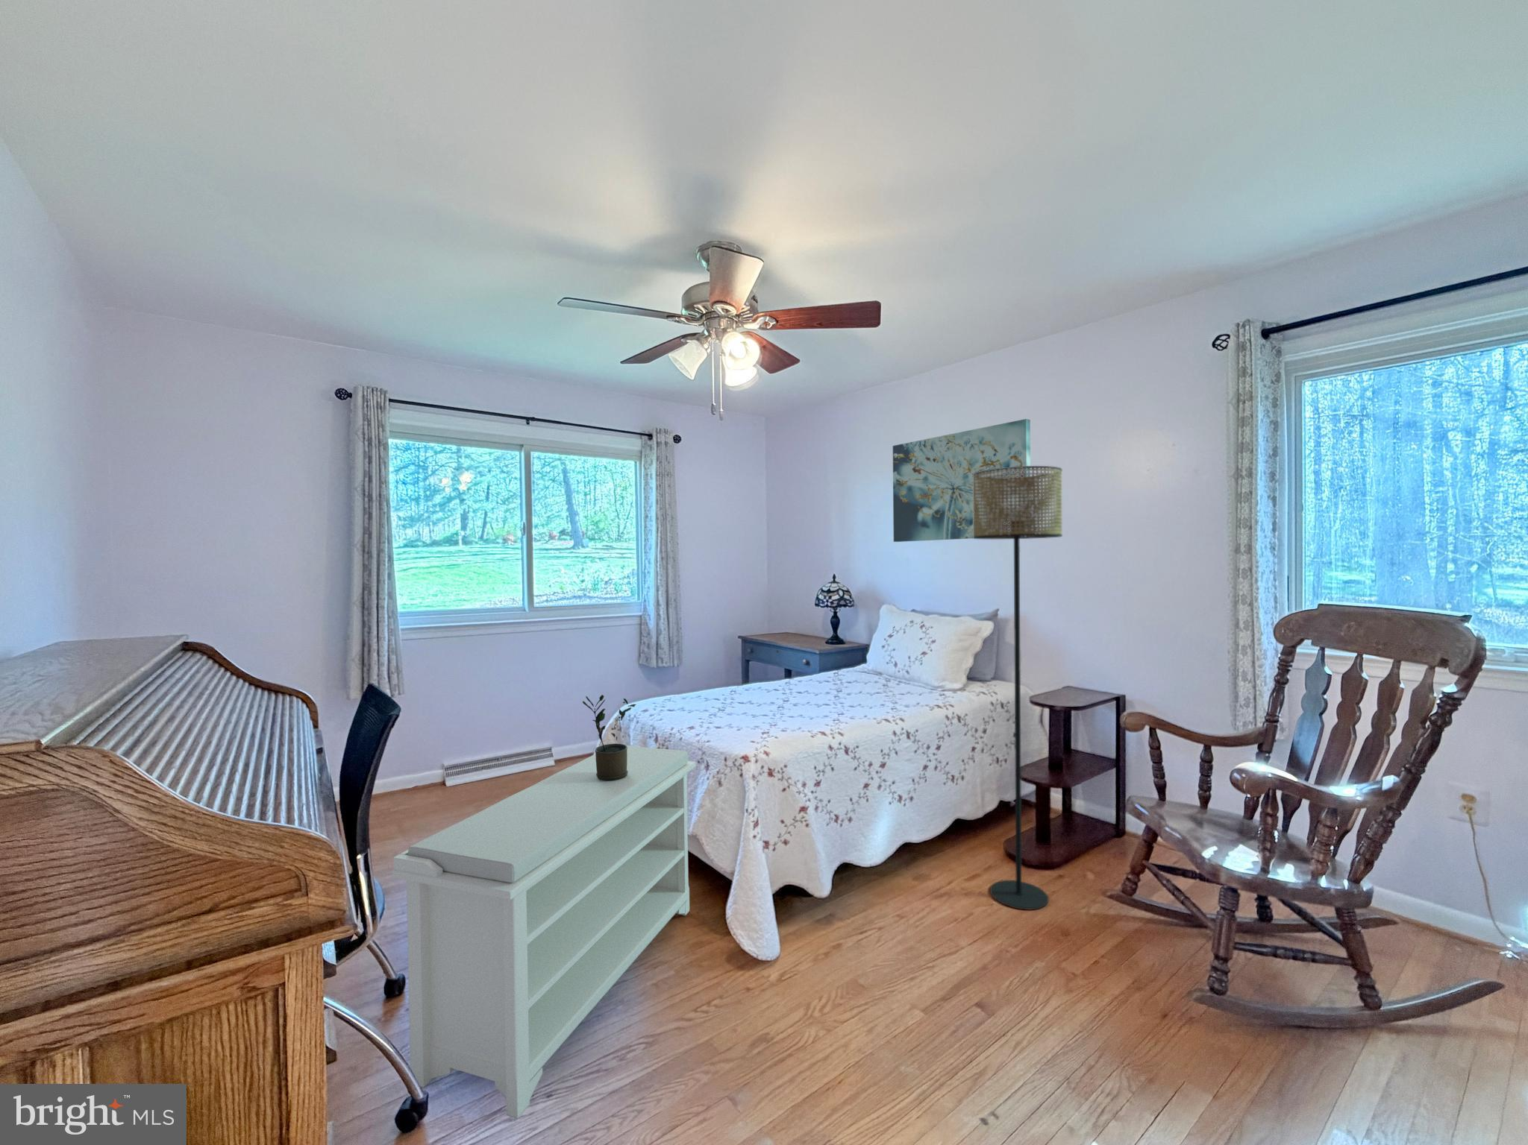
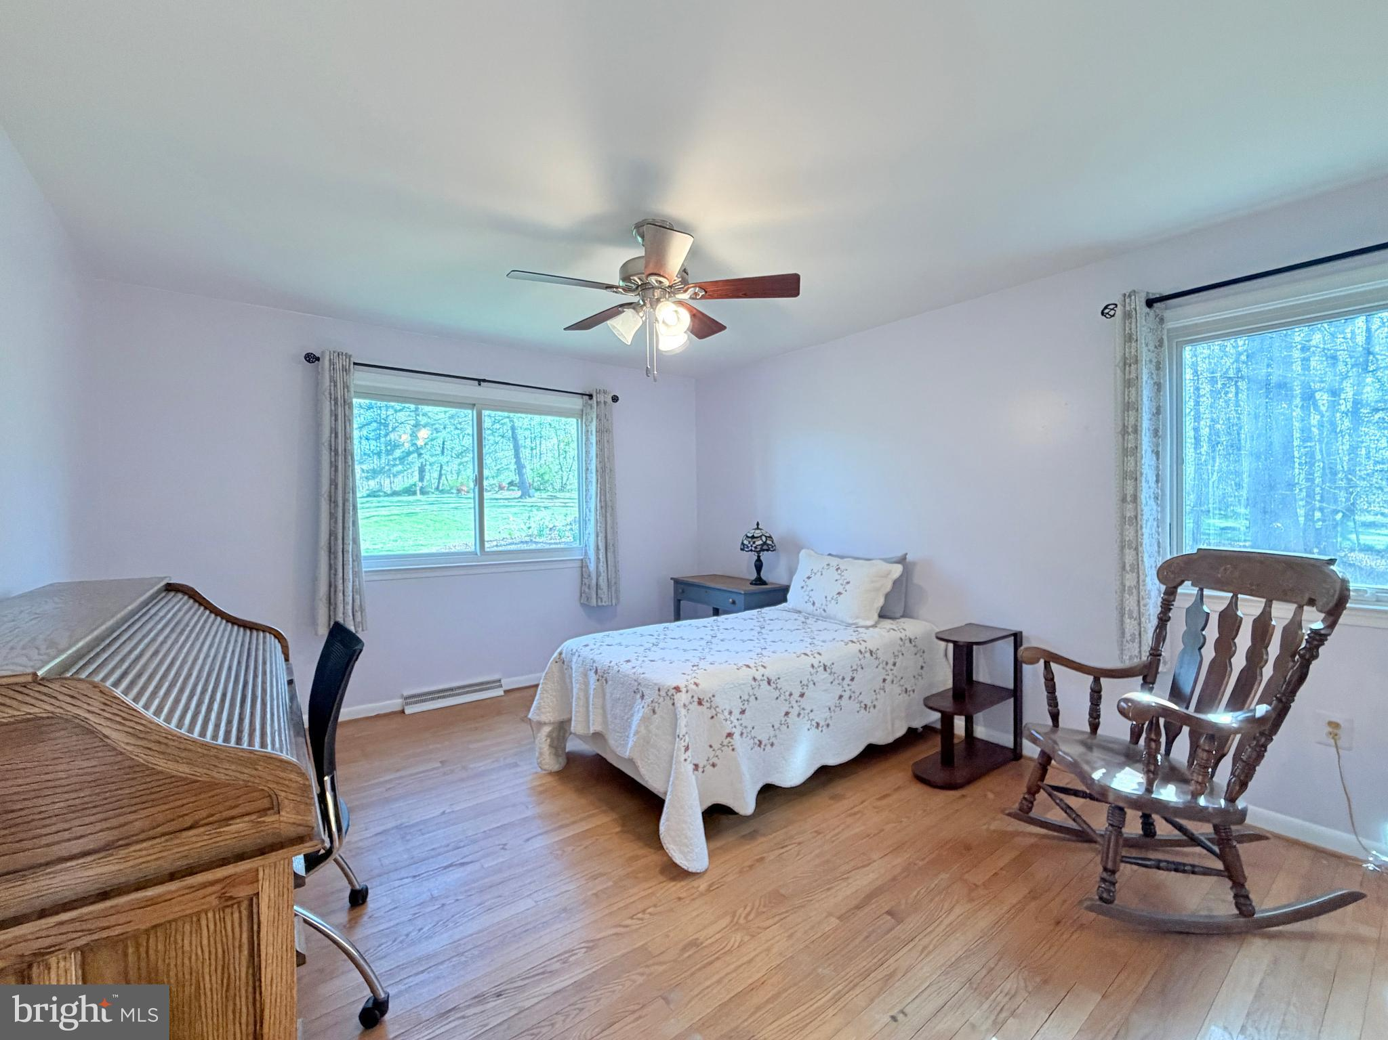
- wall art [893,419,1031,542]
- potted plant [582,694,636,781]
- floor lamp [972,465,1064,910]
- bench [392,744,697,1120]
